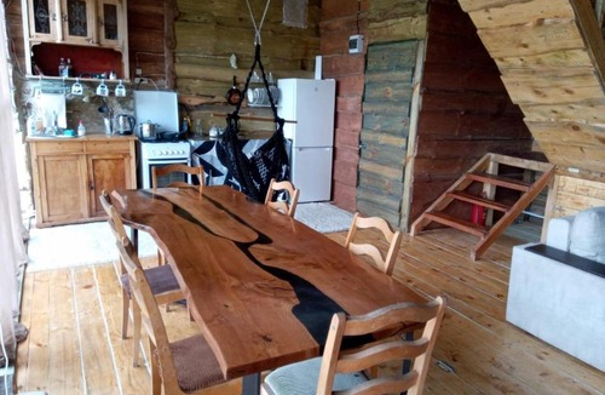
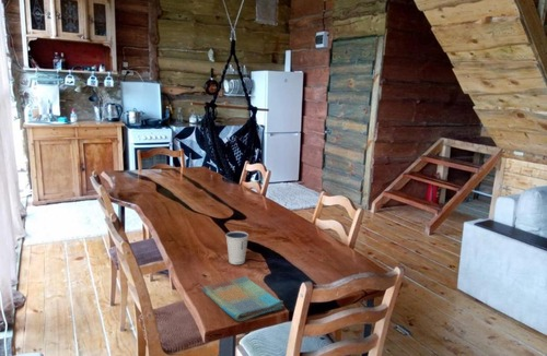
+ dish towel [201,275,284,322]
+ dixie cup [224,230,249,265]
